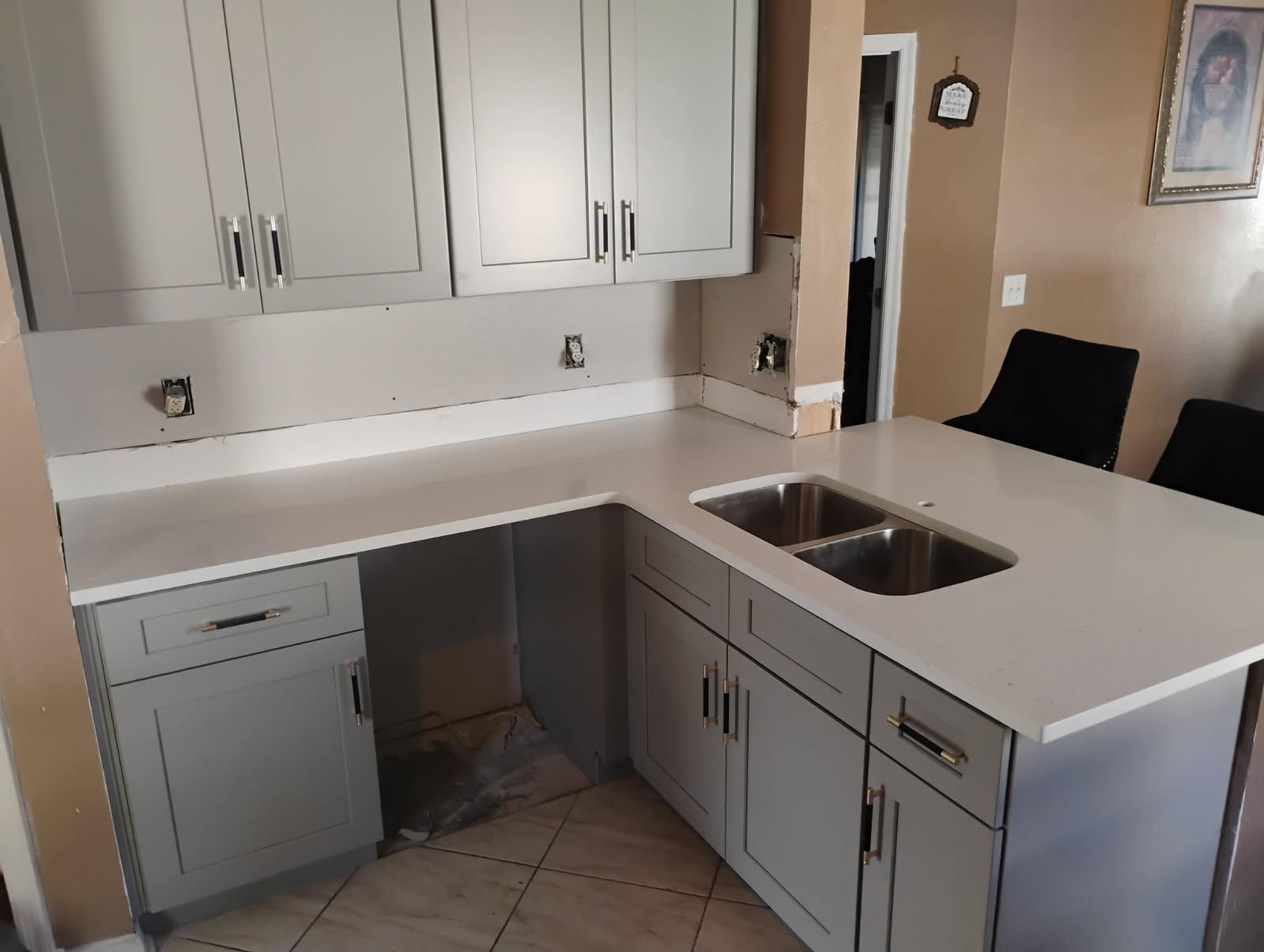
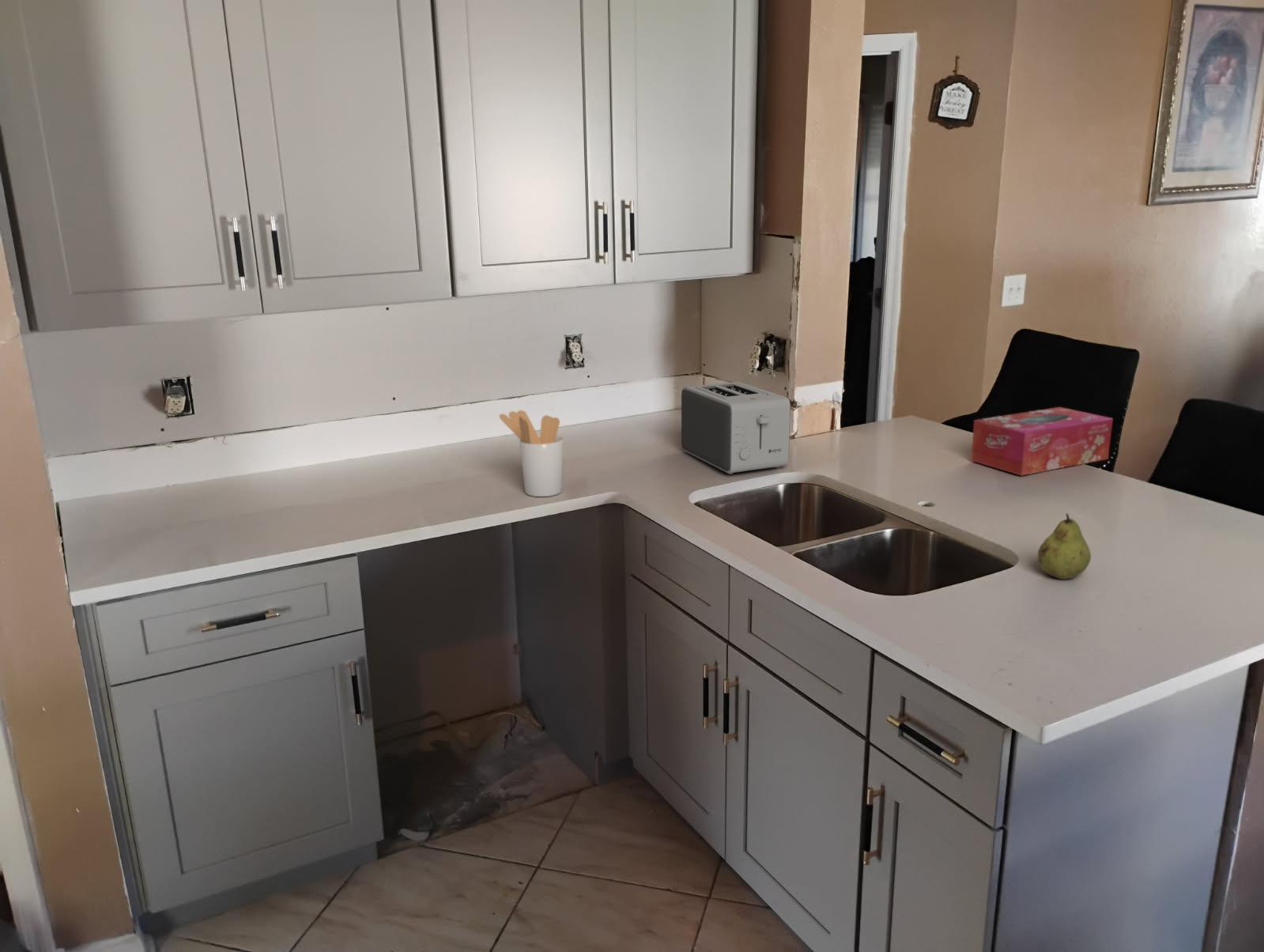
+ fruit [1037,512,1092,580]
+ utensil holder [499,410,564,497]
+ toaster [681,381,791,475]
+ tissue box [970,406,1114,477]
